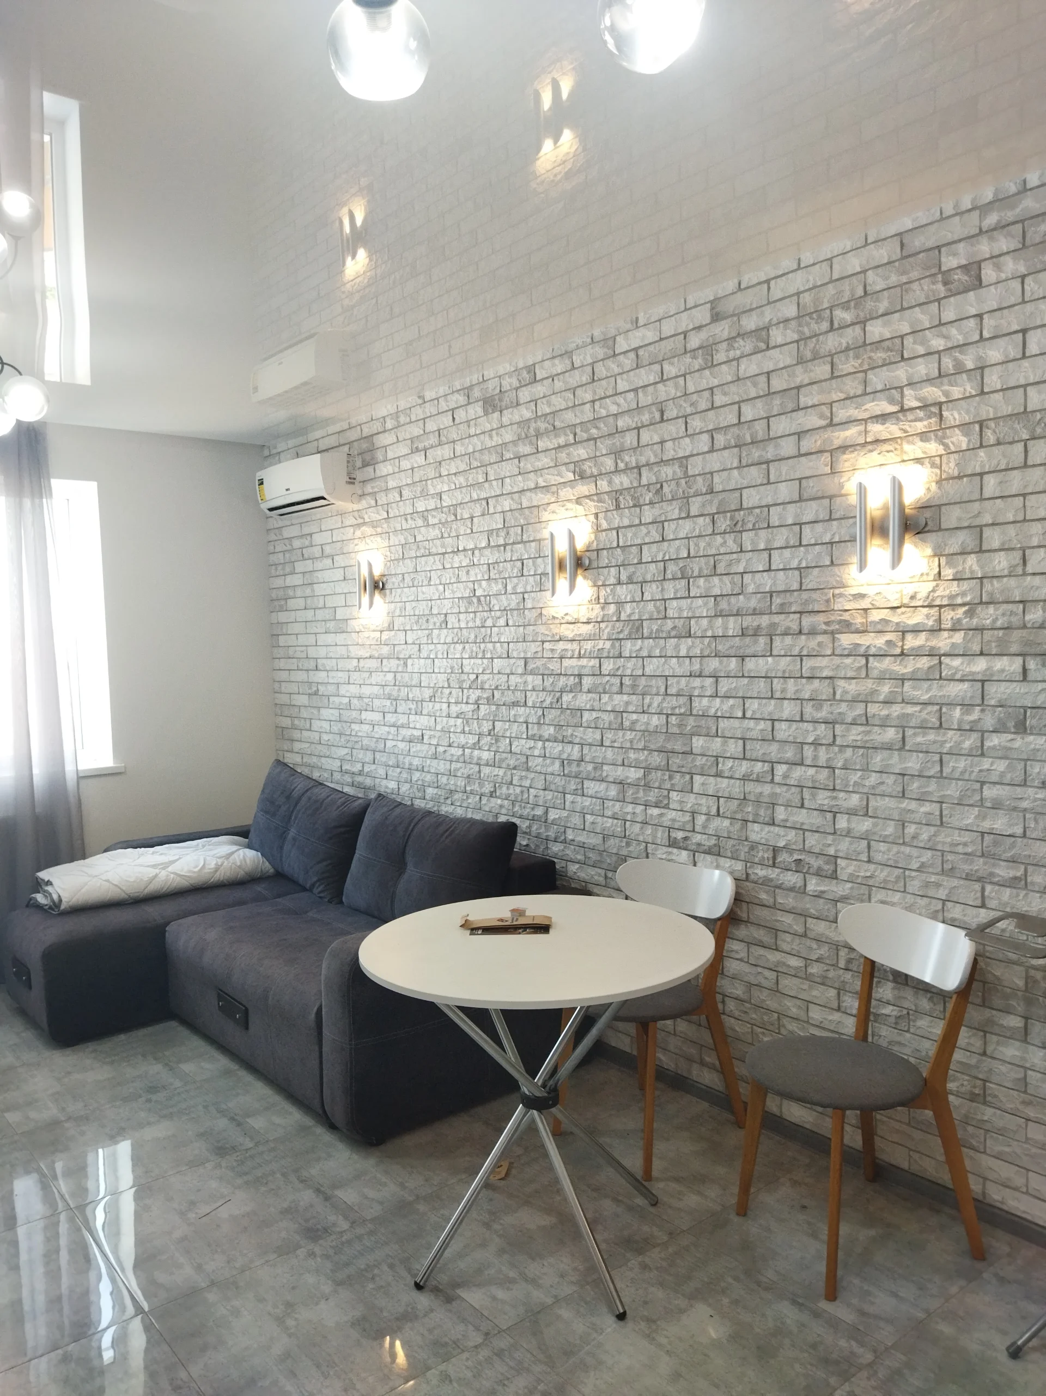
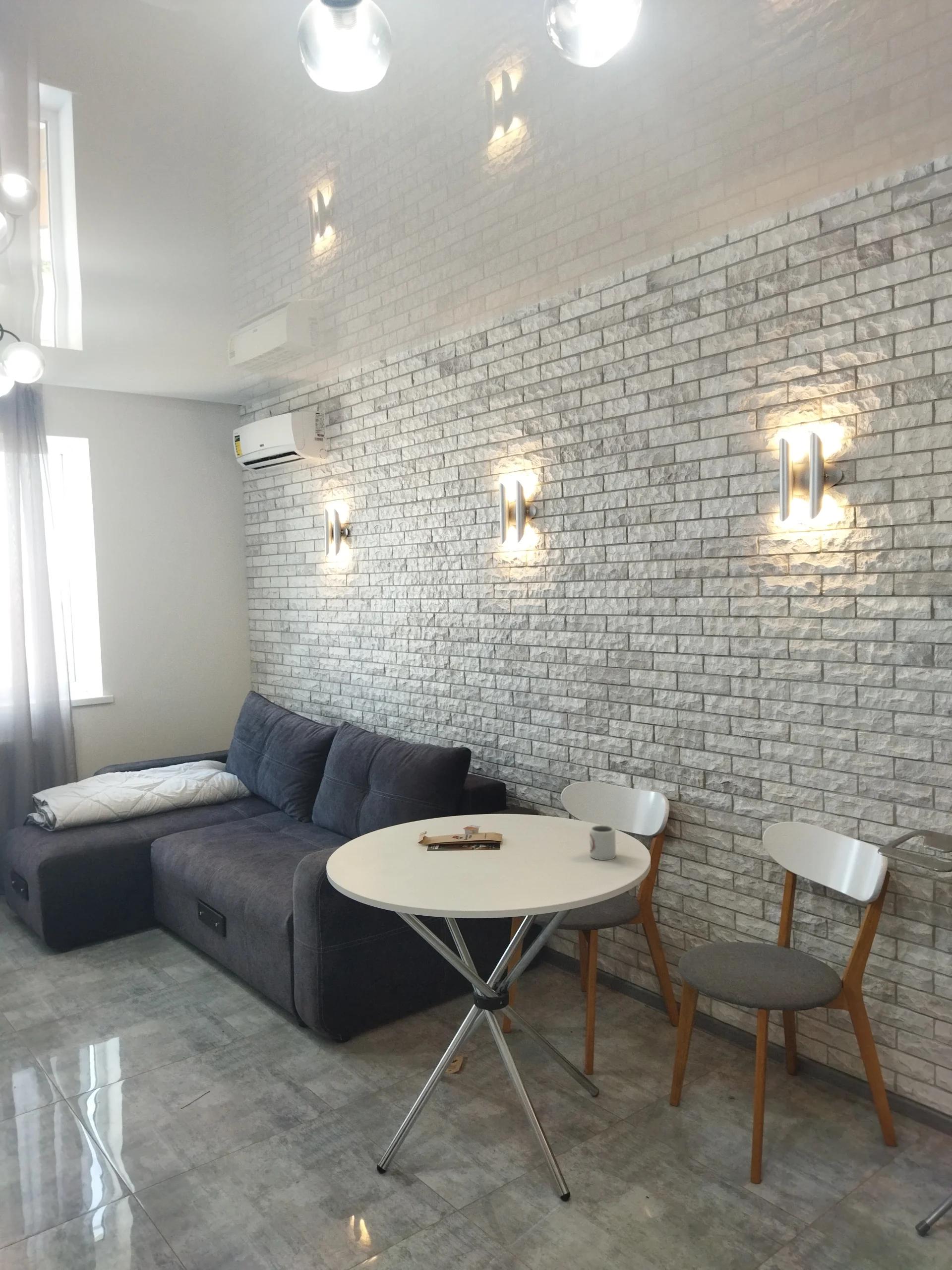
+ cup [589,825,616,861]
